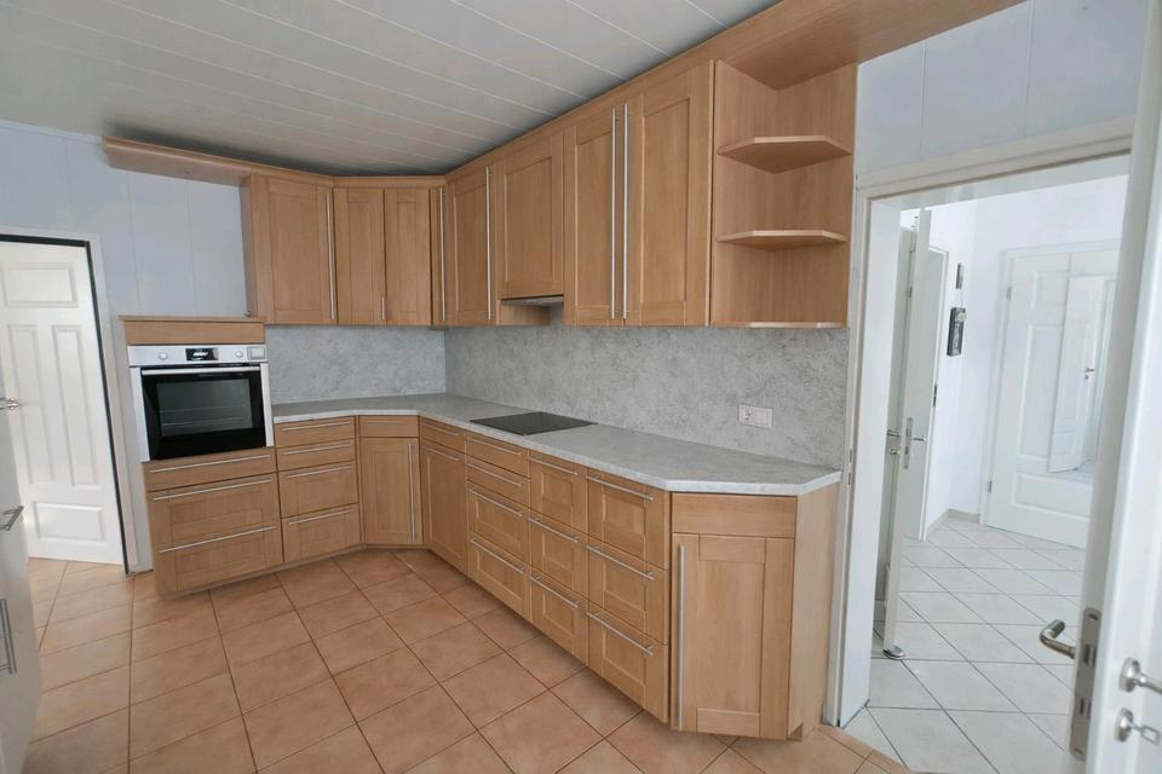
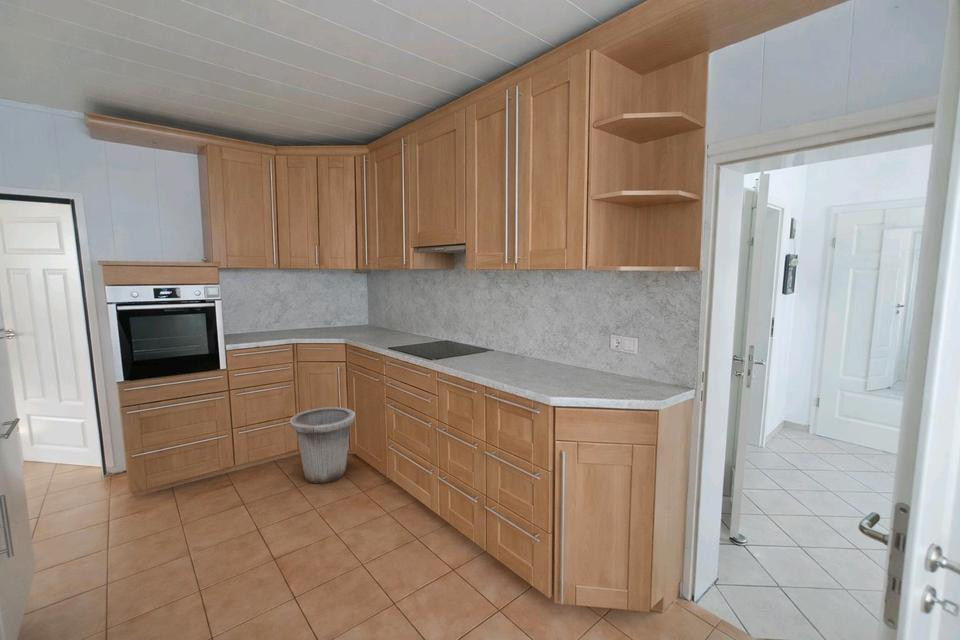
+ trash can [289,406,356,485]
